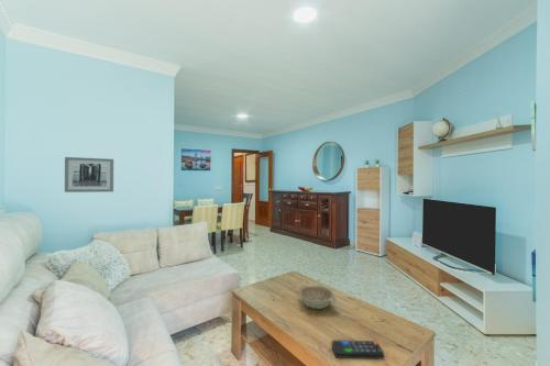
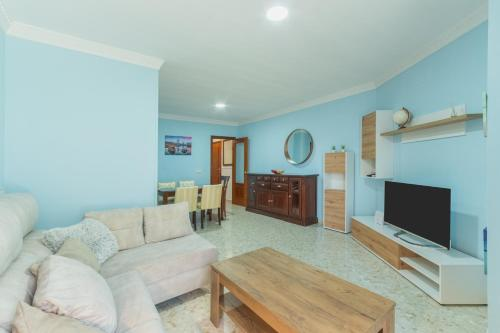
- decorative bowl [298,285,339,310]
- wall art [64,156,114,193]
- remote control [331,339,385,361]
